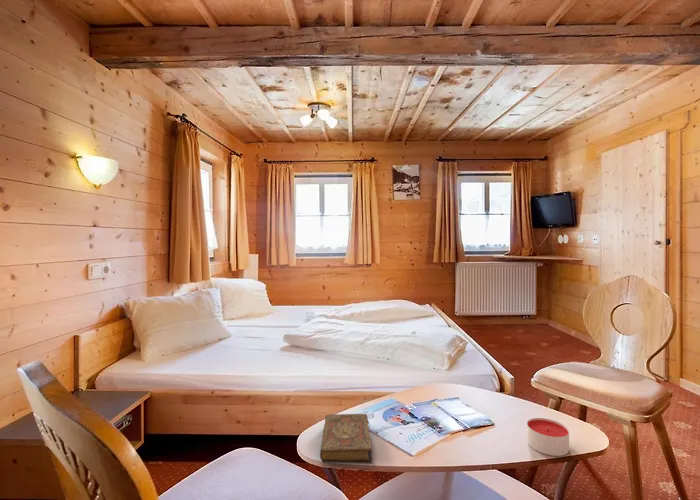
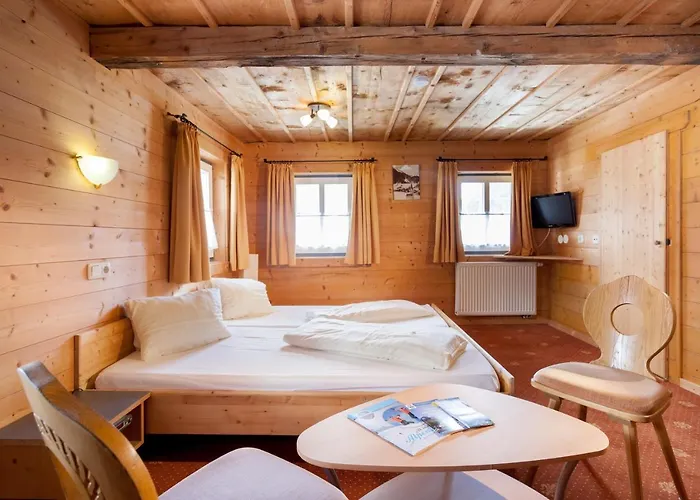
- book [319,413,373,465]
- candle [526,417,570,457]
